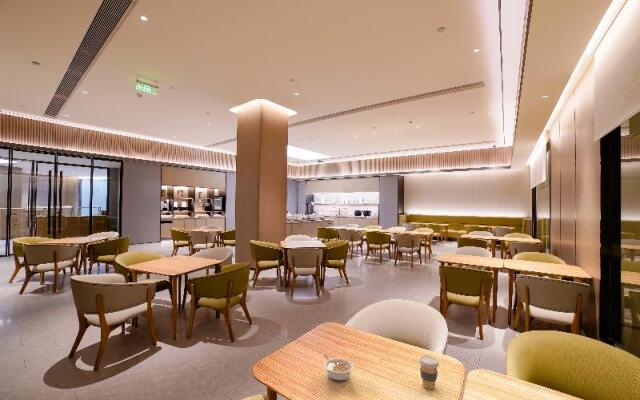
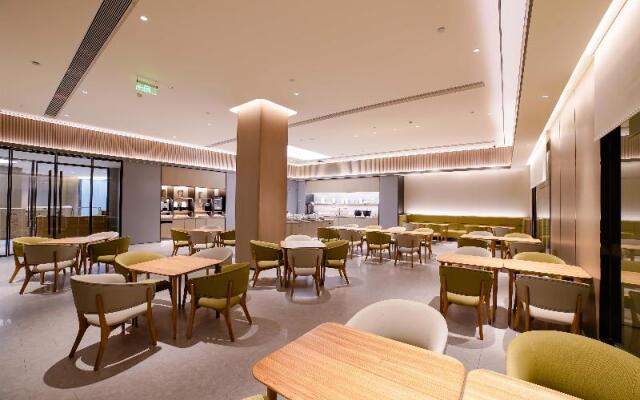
- coffee cup [418,355,440,390]
- legume [323,354,355,382]
